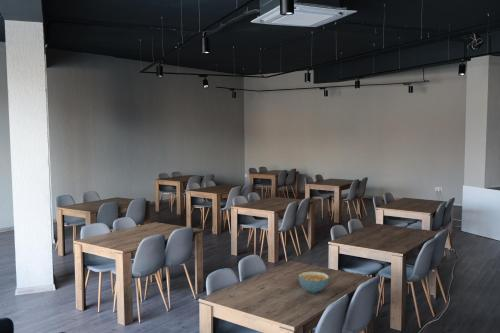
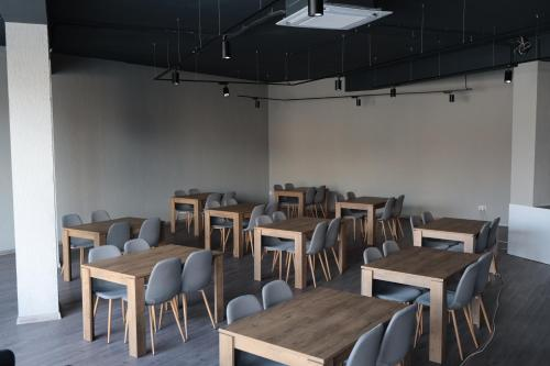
- cereal bowl [298,271,330,294]
